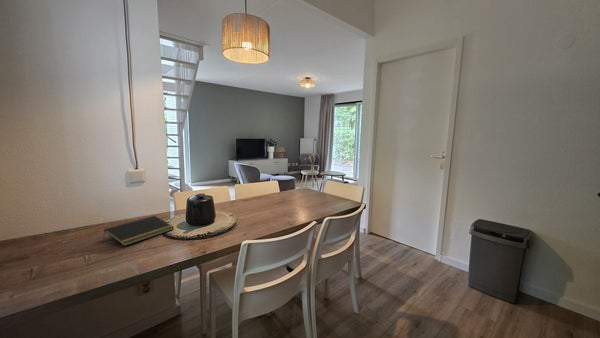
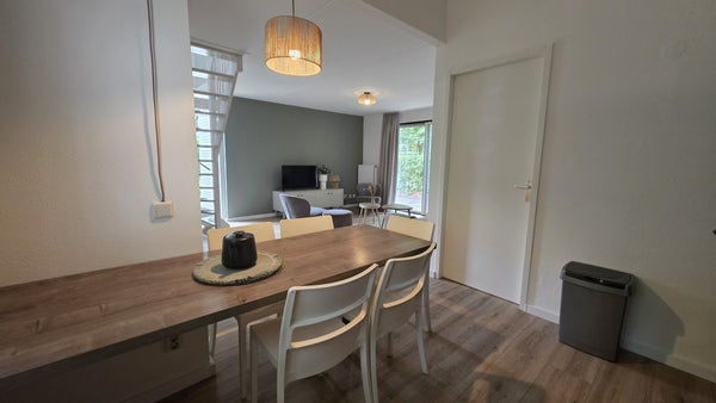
- notepad [102,215,175,247]
